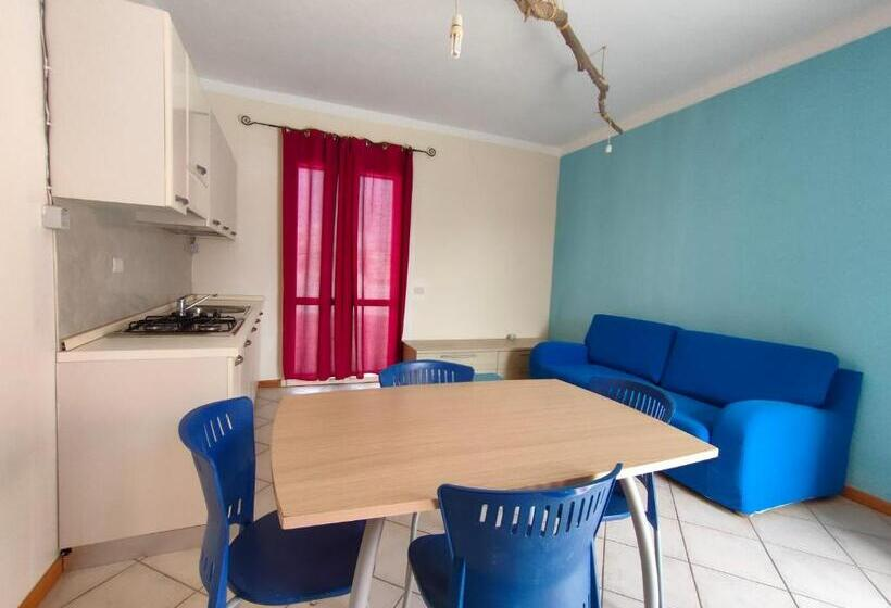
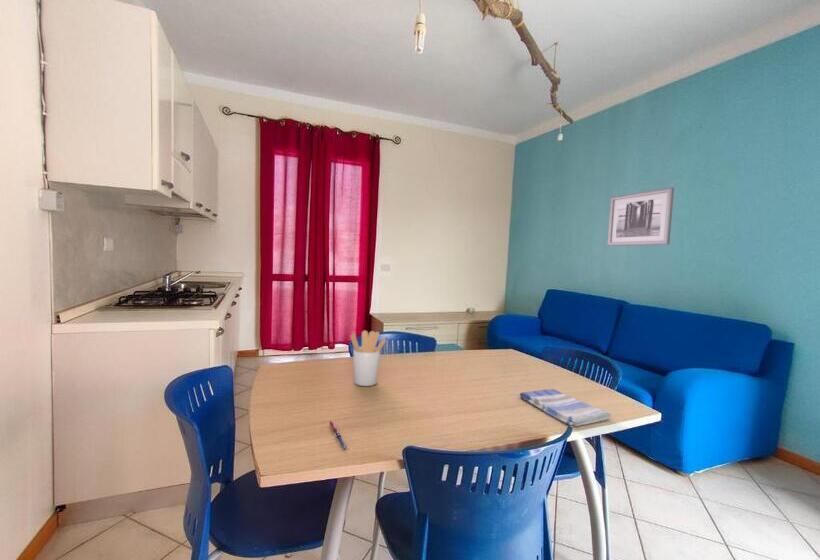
+ pen [328,420,348,450]
+ wall art [606,186,675,247]
+ dish towel [519,388,612,427]
+ utensil holder [350,330,387,387]
